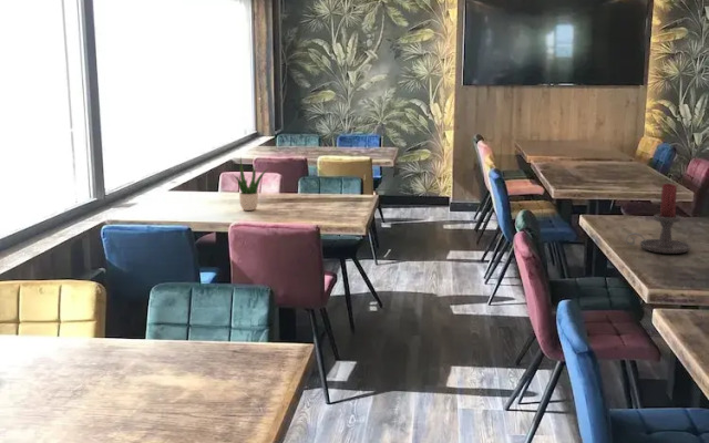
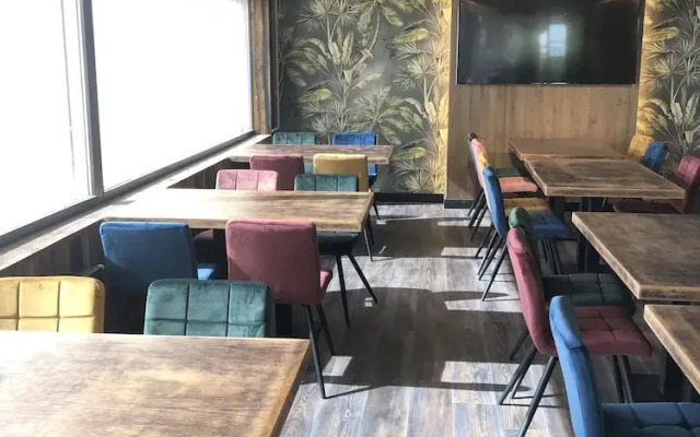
- potted plant [233,156,270,212]
- candle holder [625,183,692,255]
